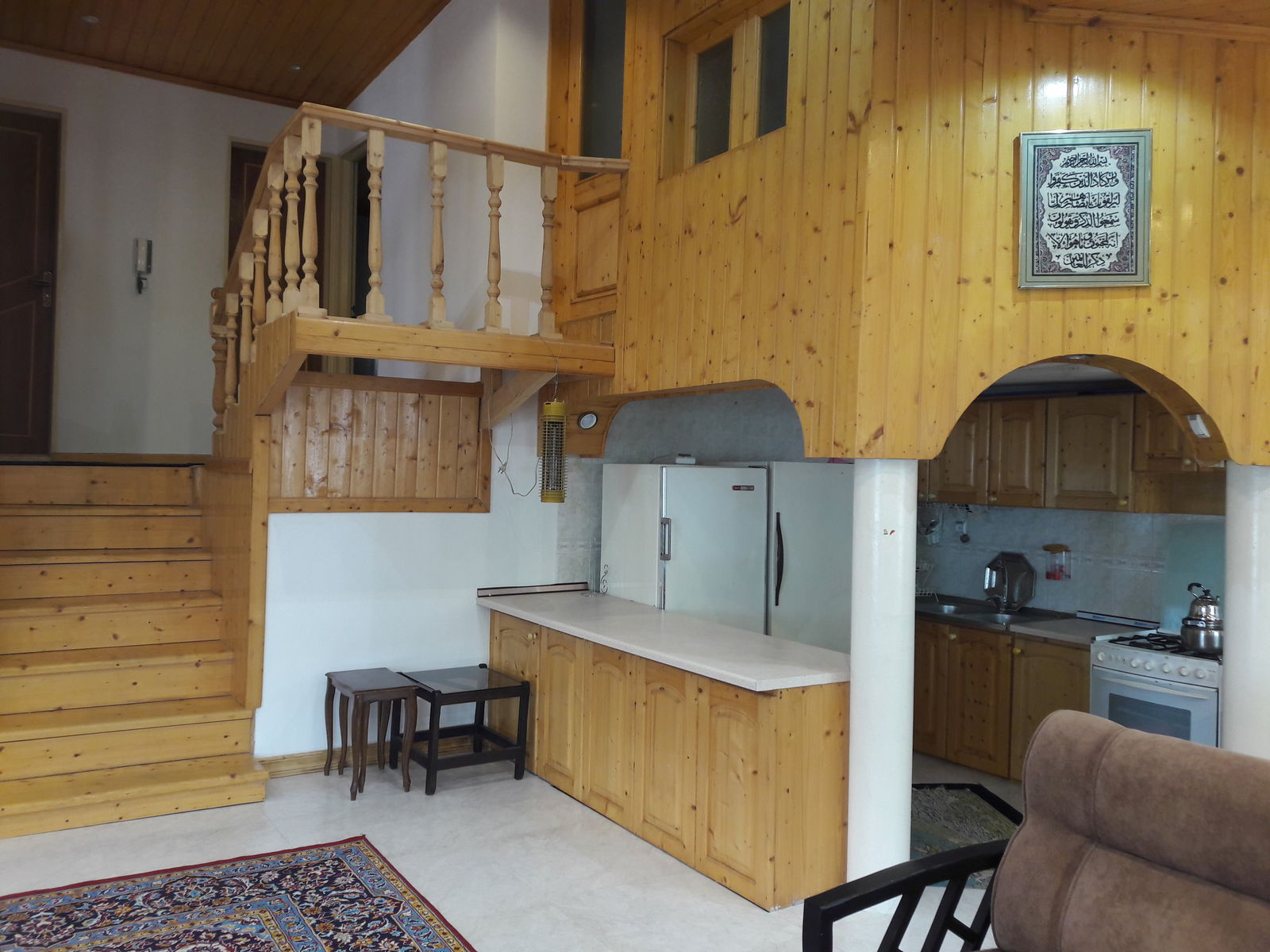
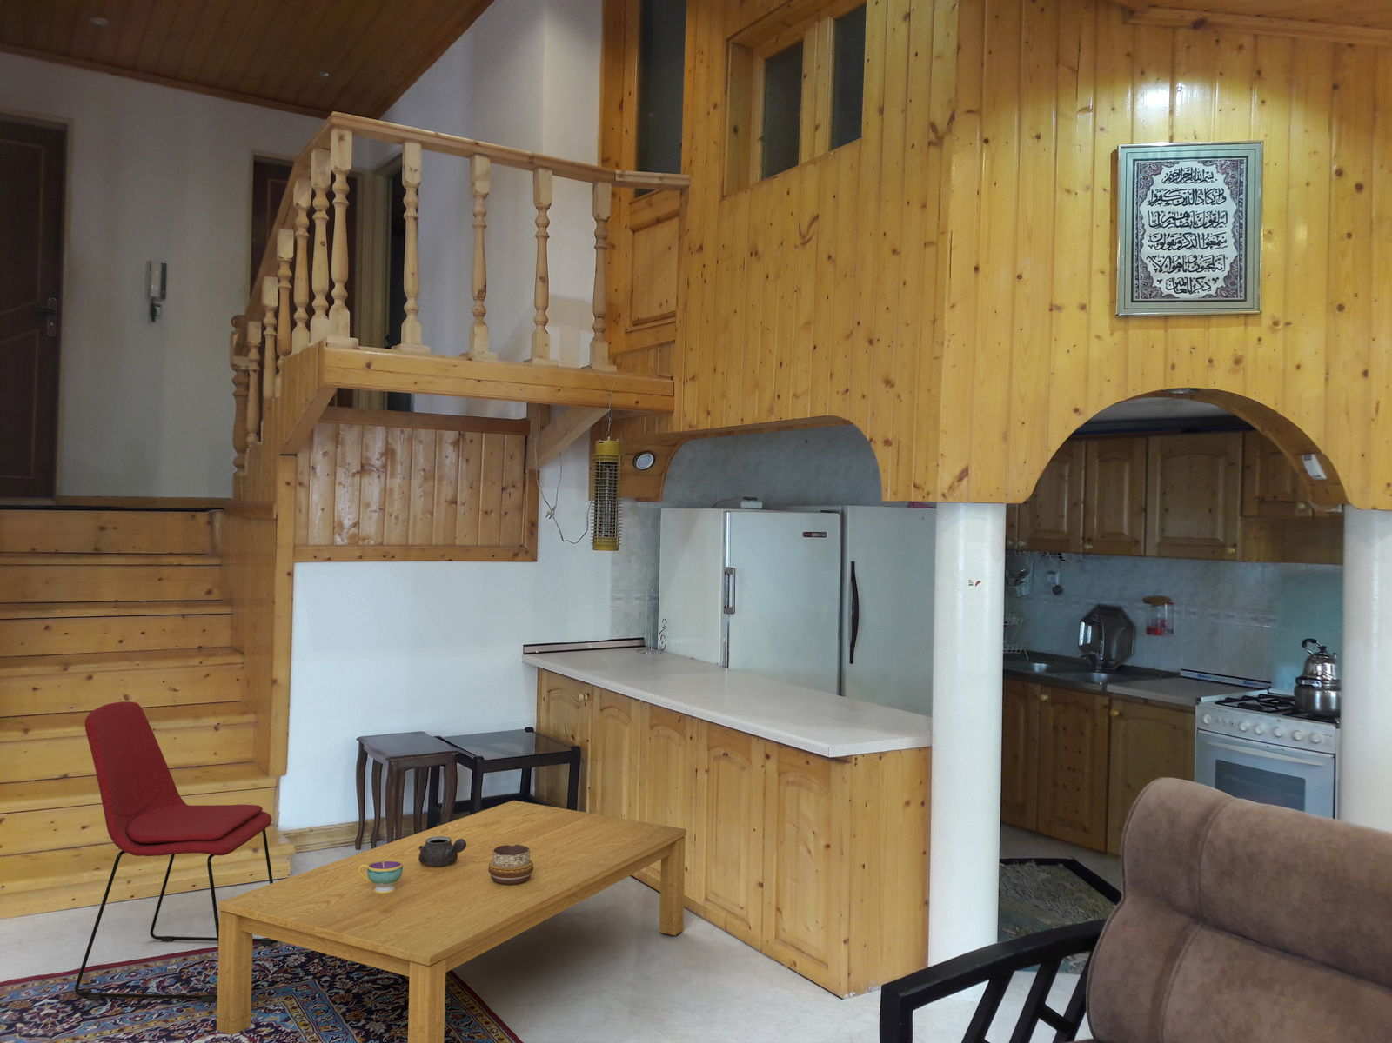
+ chair [73,700,279,1004]
+ decorative bowl [488,845,534,885]
+ teapot [419,836,466,867]
+ coffee table [216,800,687,1043]
+ teacup [358,859,403,894]
